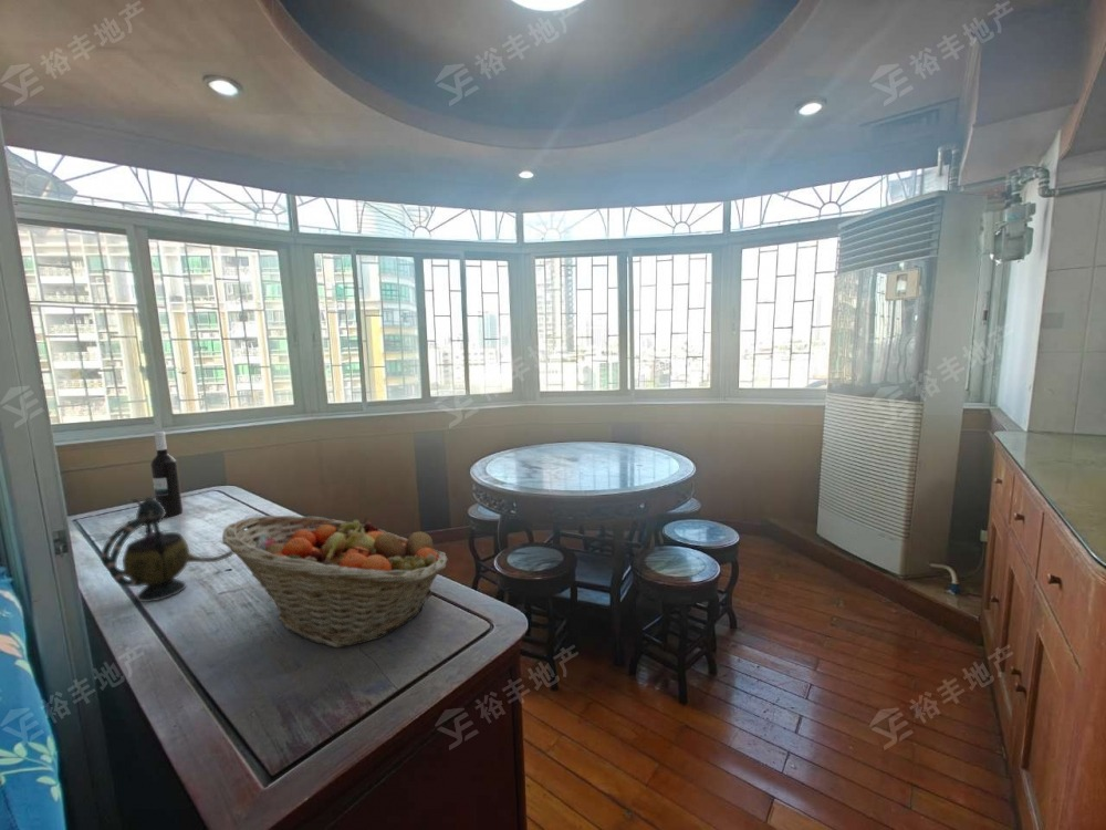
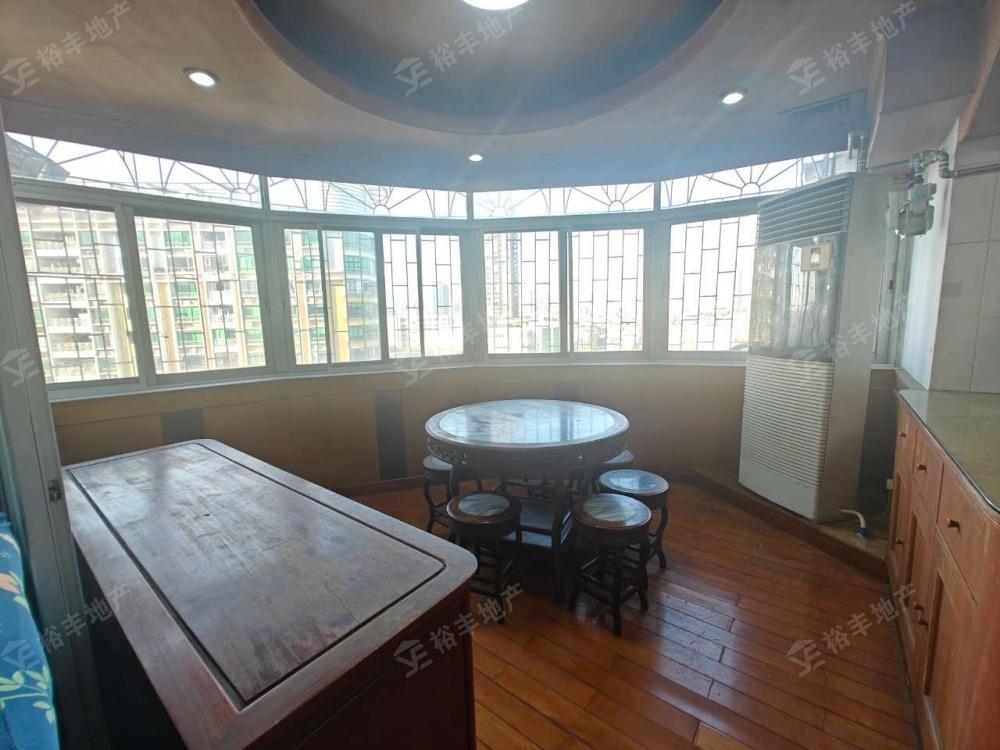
- teapot [100,496,234,603]
- wine bottle [149,430,184,519]
- fruit basket [221,515,449,649]
